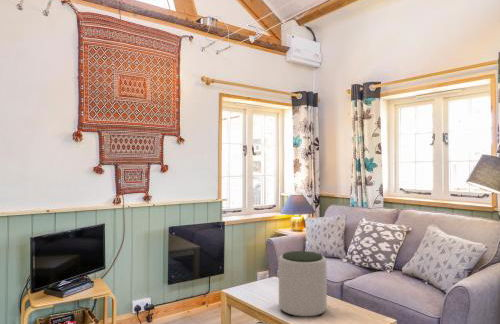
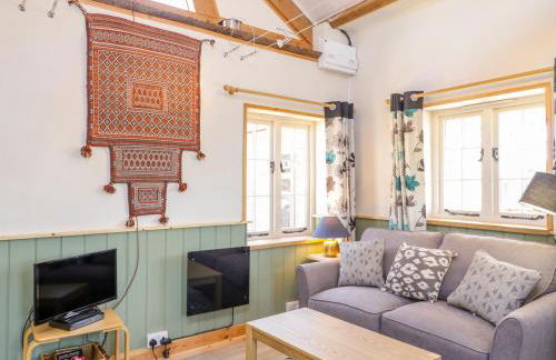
- plant pot [278,250,328,318]
